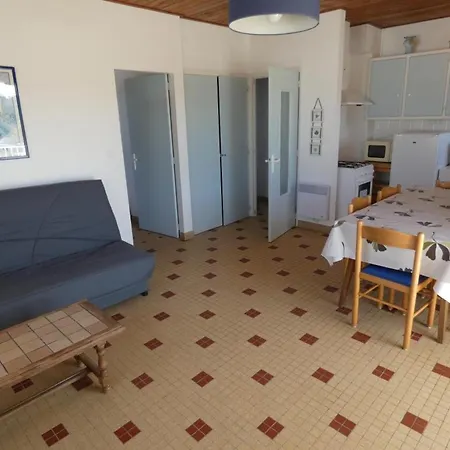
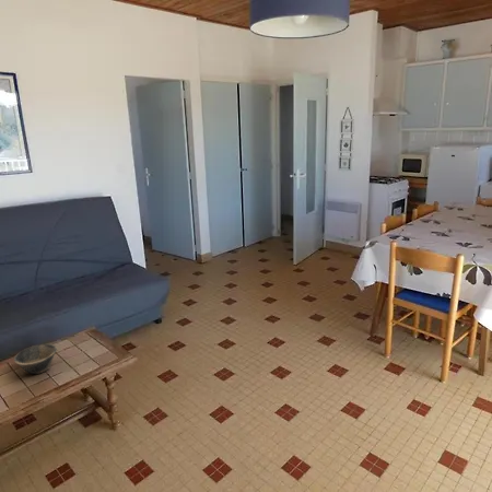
+ bowl [13,343,58,375]
